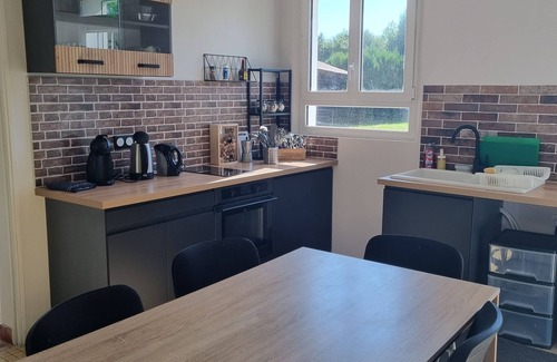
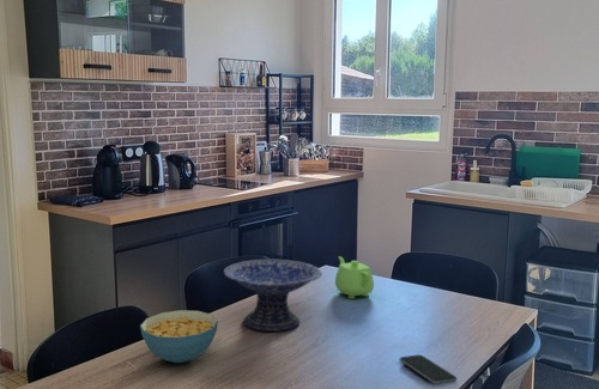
+ smartphone [399,353,458,385]
+ teapot [334,255,375,300]
+ decorative bowl [223,259,323,333]
+ cereal bowl [139,309,219,364]
